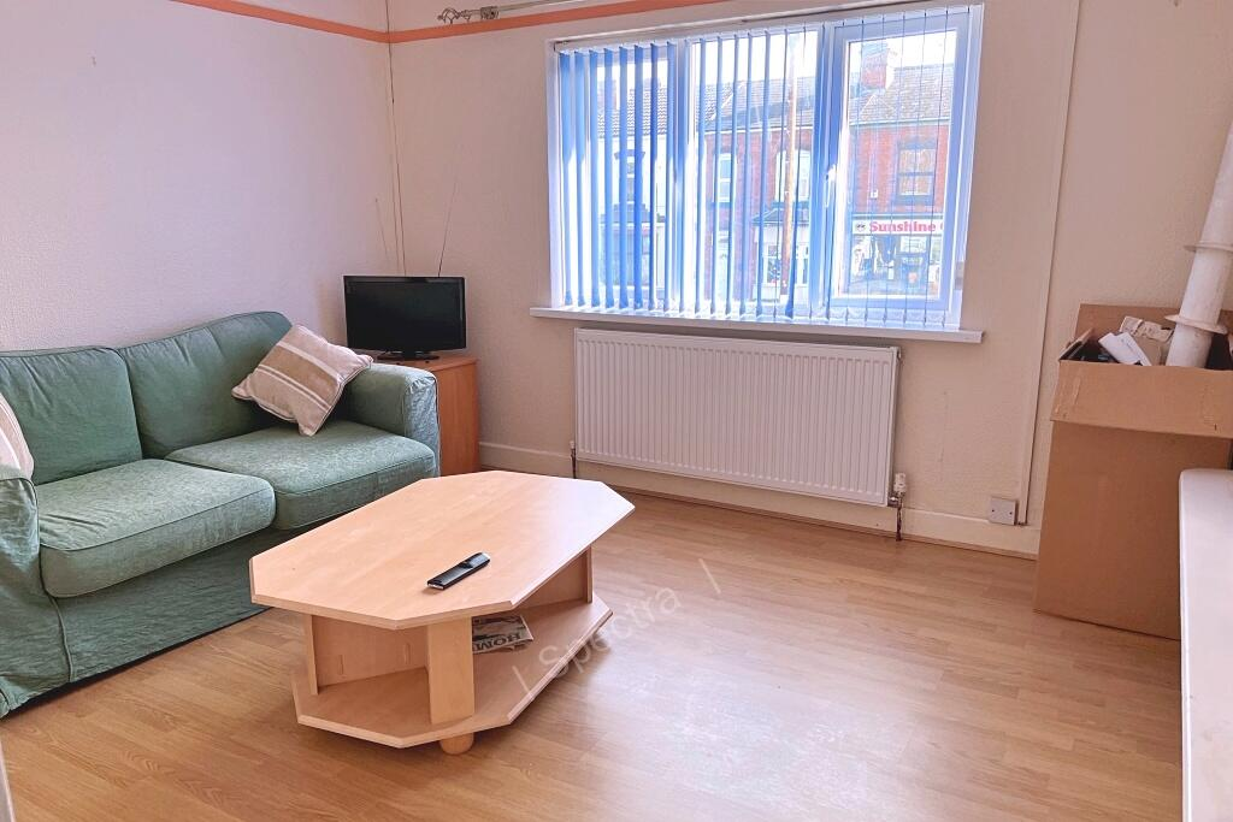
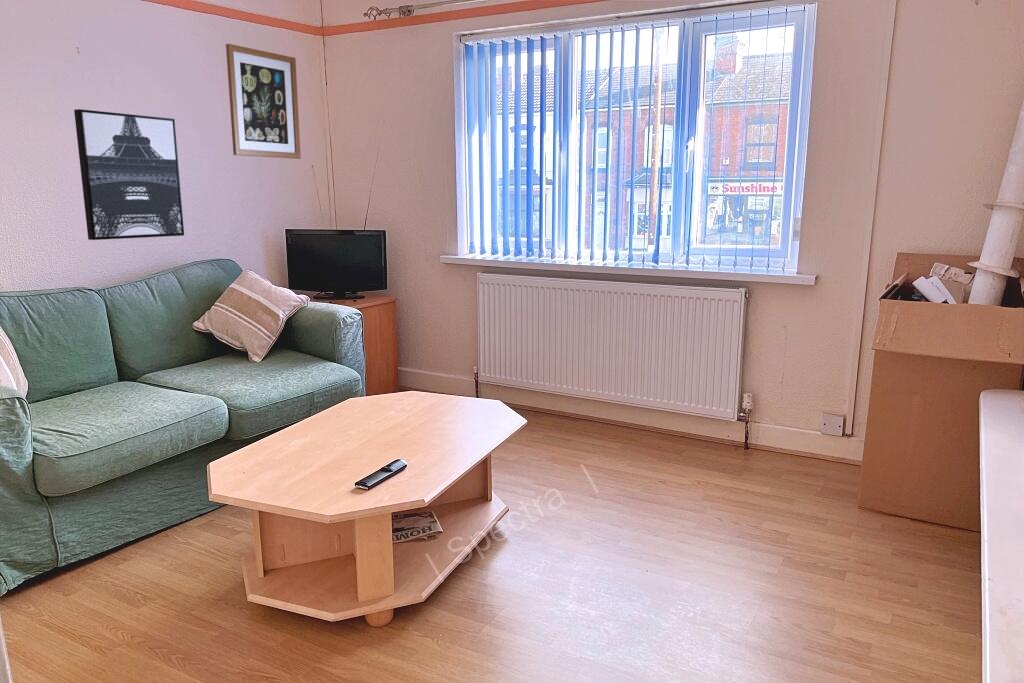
+ wall art [73,108,185,241]
+ wall art [225,43,302,160]
